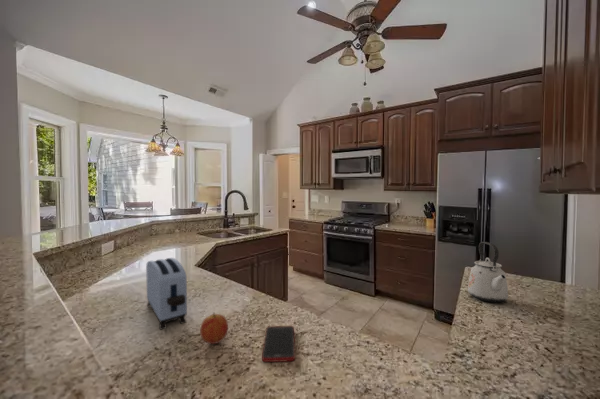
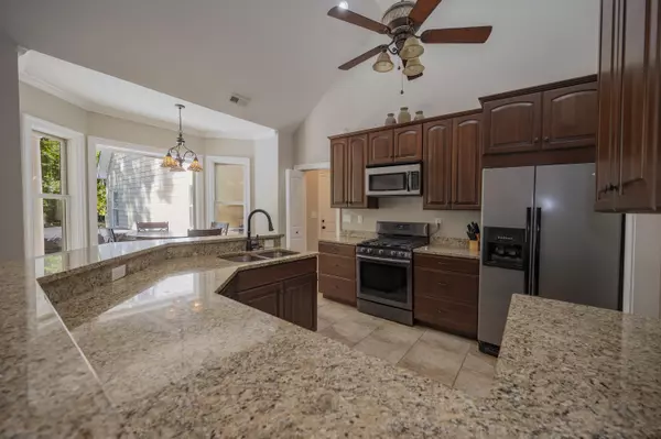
- toaster [145,257,188,331]
- fruit [199,311,229,345]
- kettle [467,241,509,303]
- cell phone [261,325,296,363]
